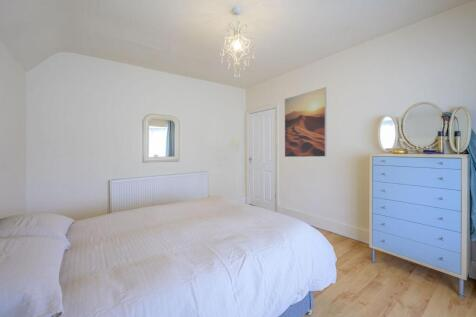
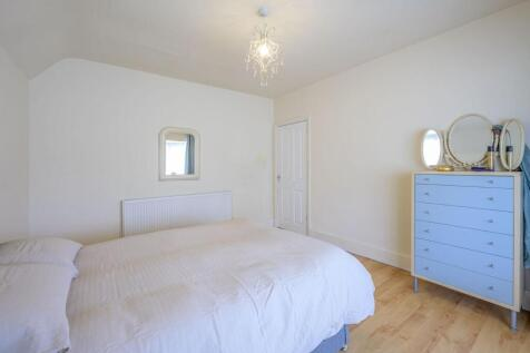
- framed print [284,86,327,158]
